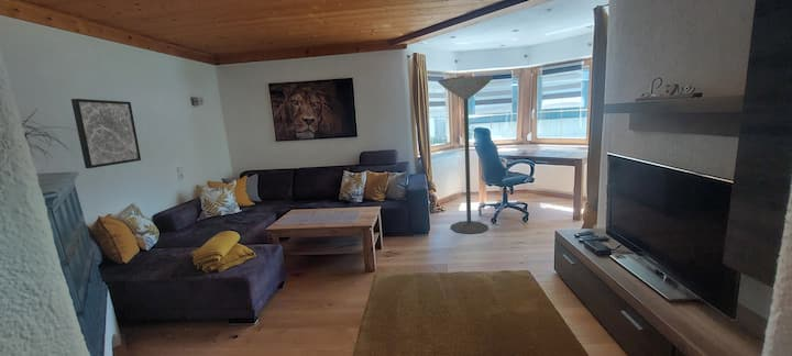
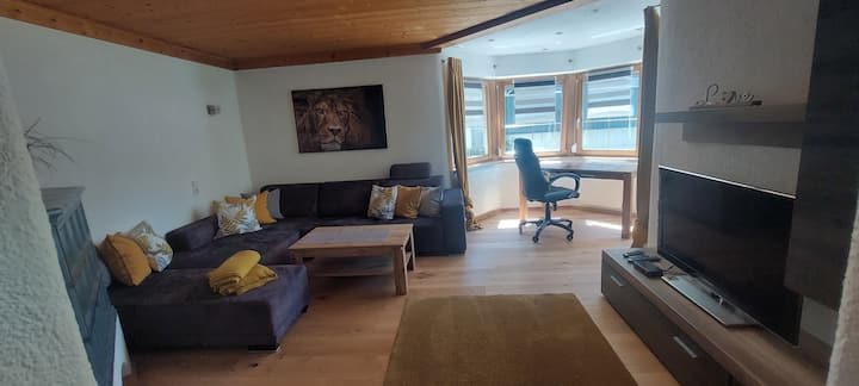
- floor lamp [437,75,494,235]
- wall art [70,98,142,169]
